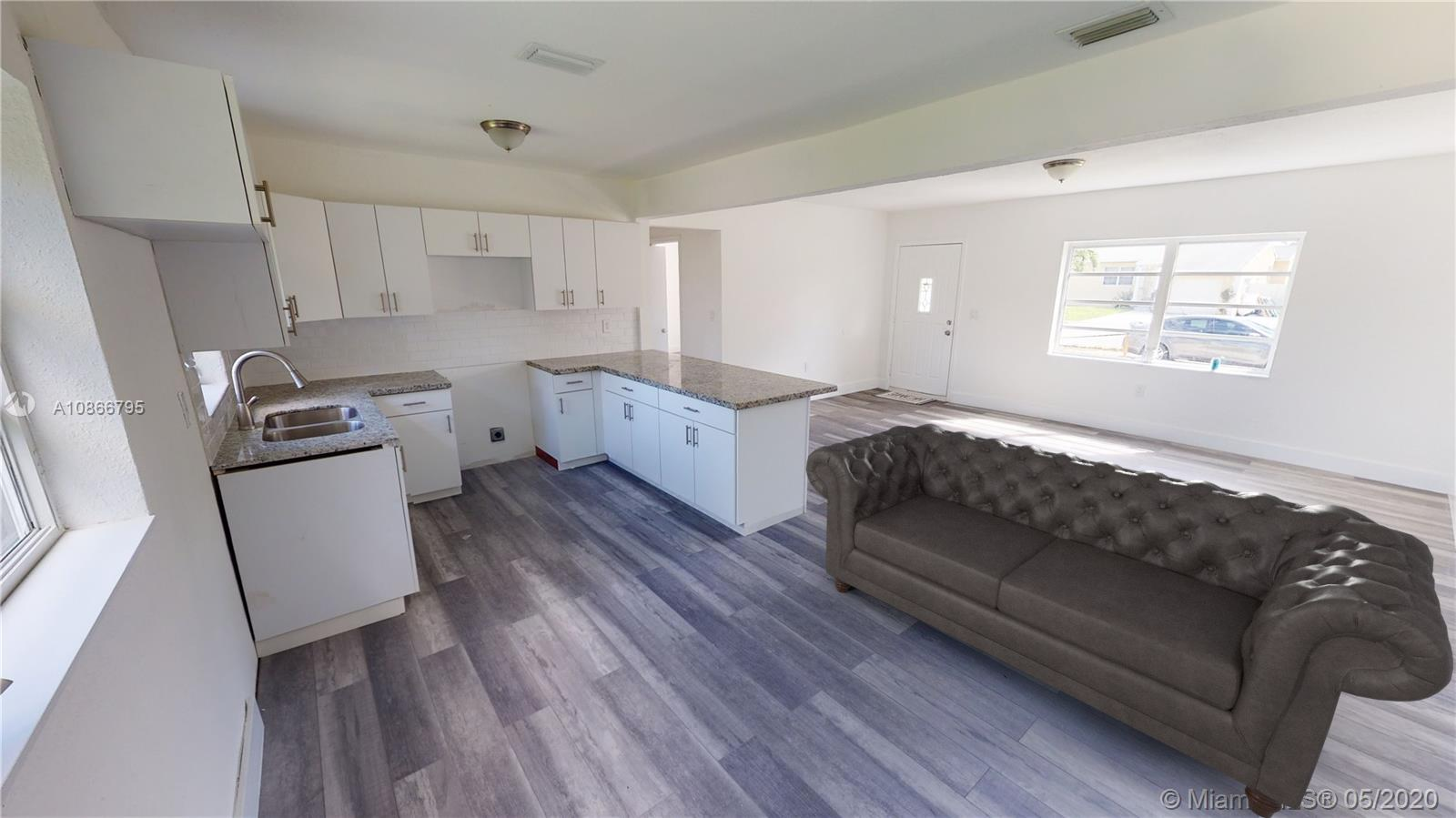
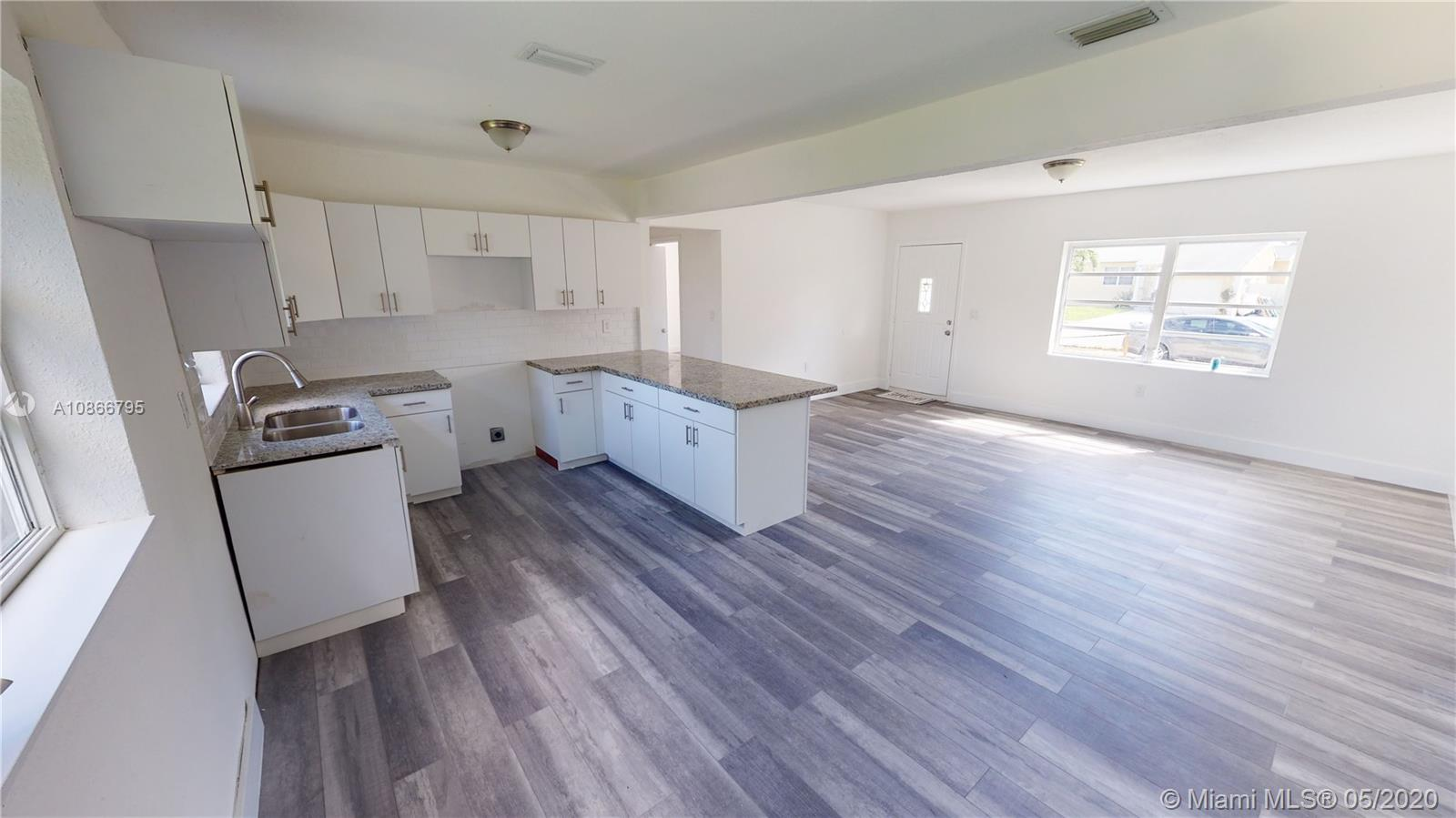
- sofa [805,423,1454,818]
